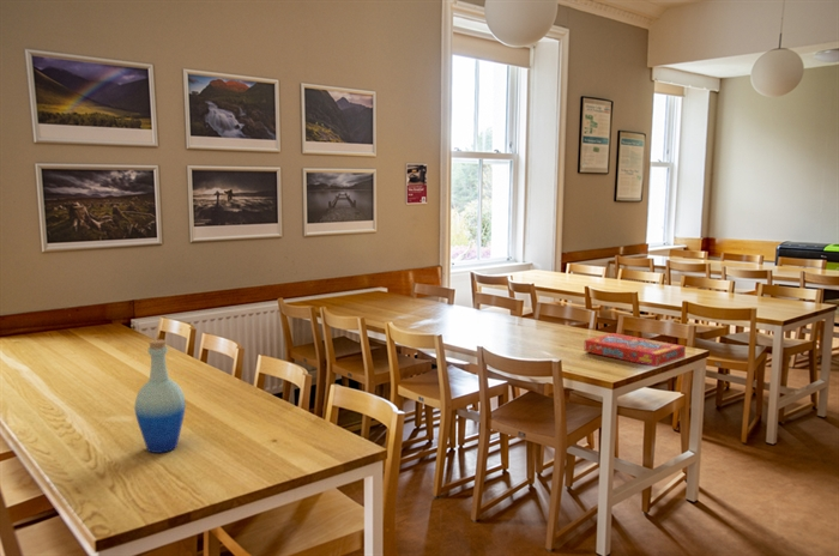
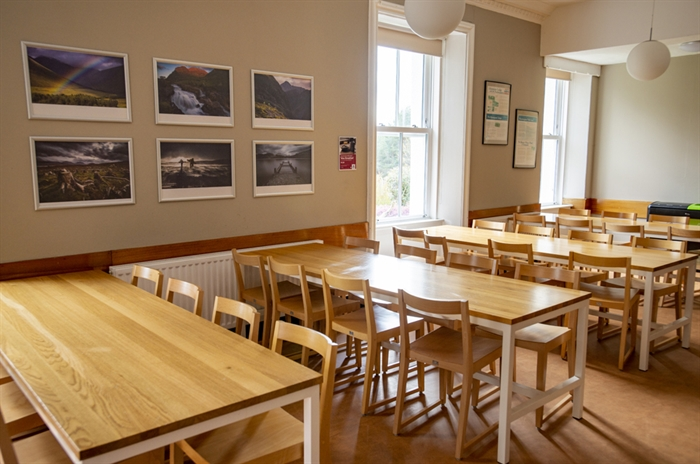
- snack box [583,332,687,368]
- bottle [133,338,187,454]
